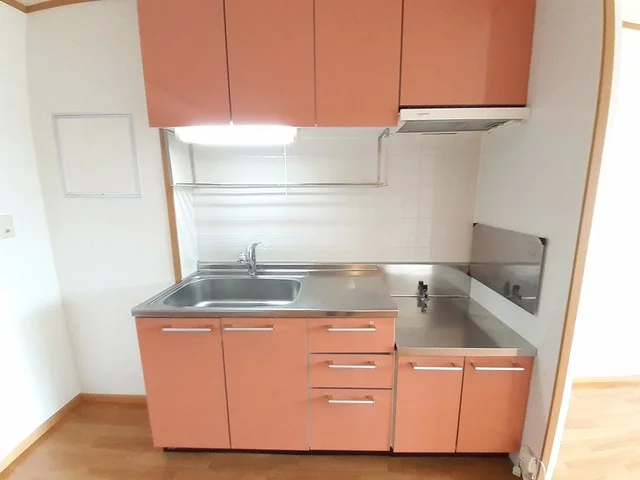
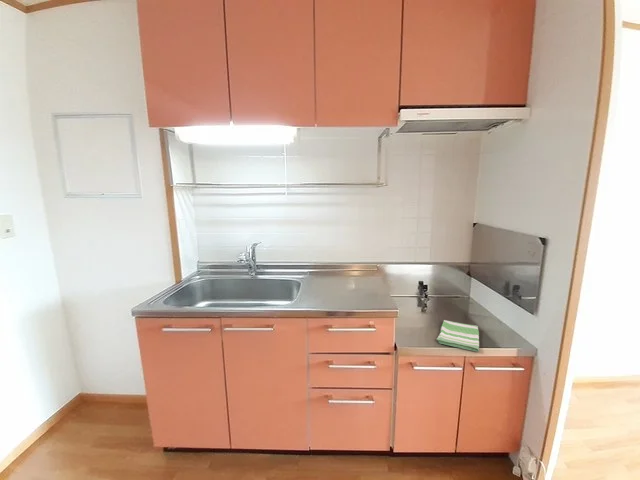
+ dish towel [436,319,480,352]
